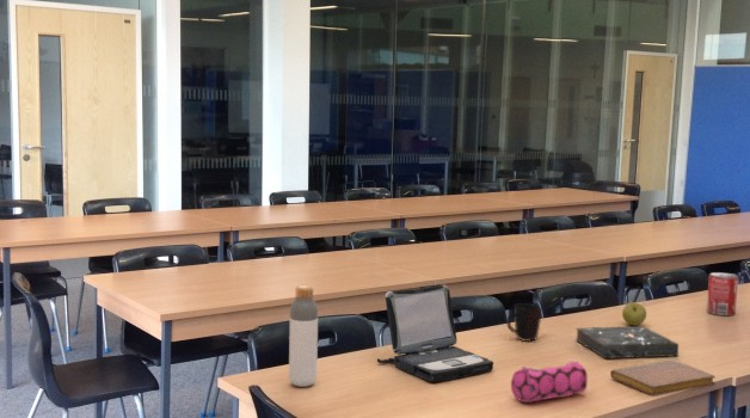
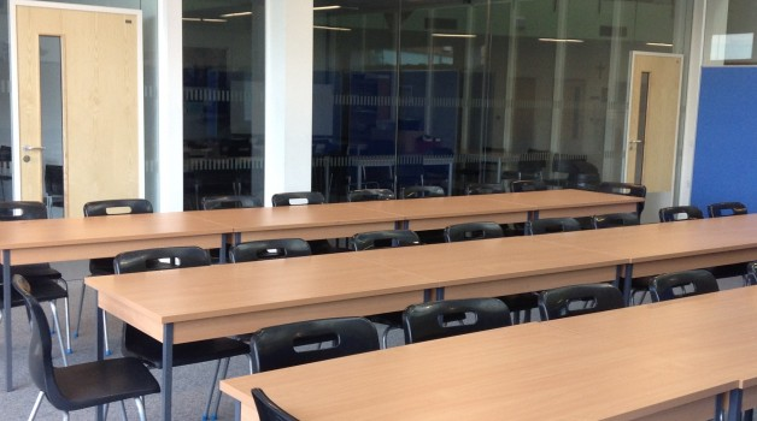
- laptop [376,284,494,383]
- notebook [609,359,717,397]
- mug [505,302,543,343]
- soda can [706,271,739,316]
- pencil case [510,361,589,404]
- apple [621,301,647,326]
- book [574,325,680,359]
- bottle [288,284,319,388]
